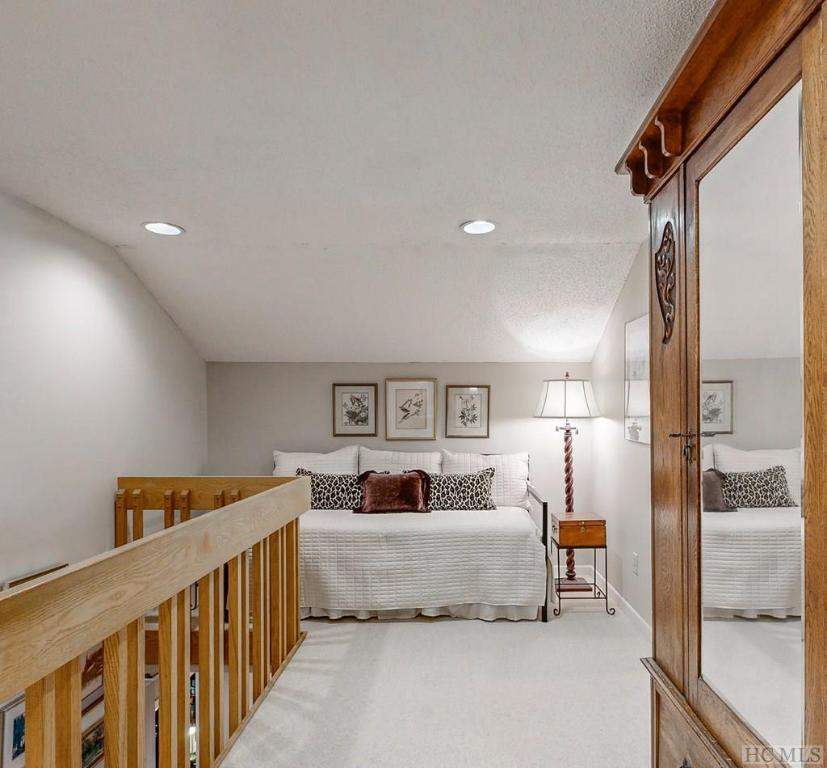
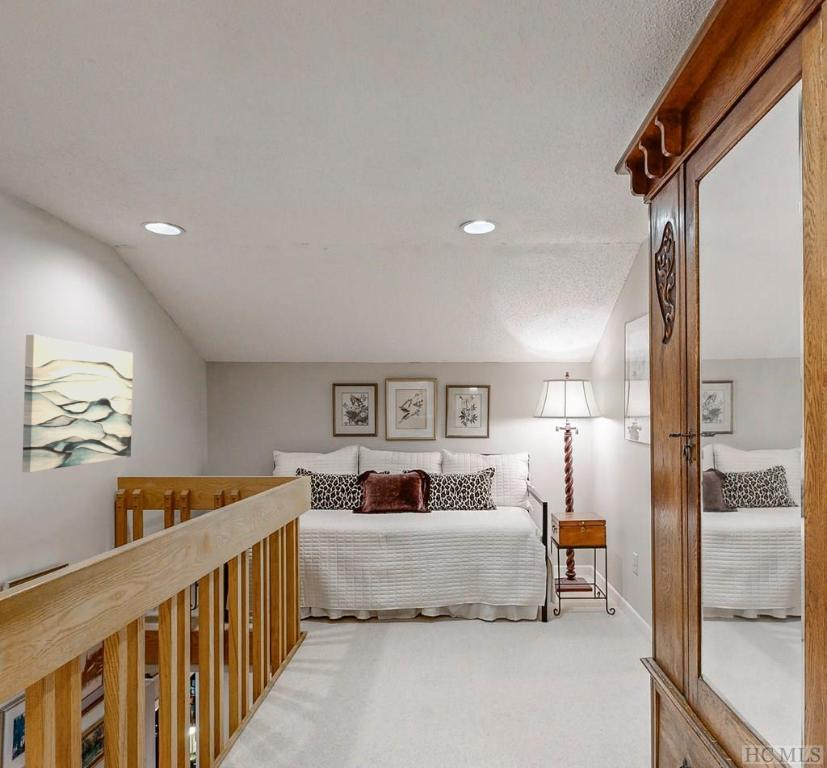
+ wall art [21,334,134,473]
